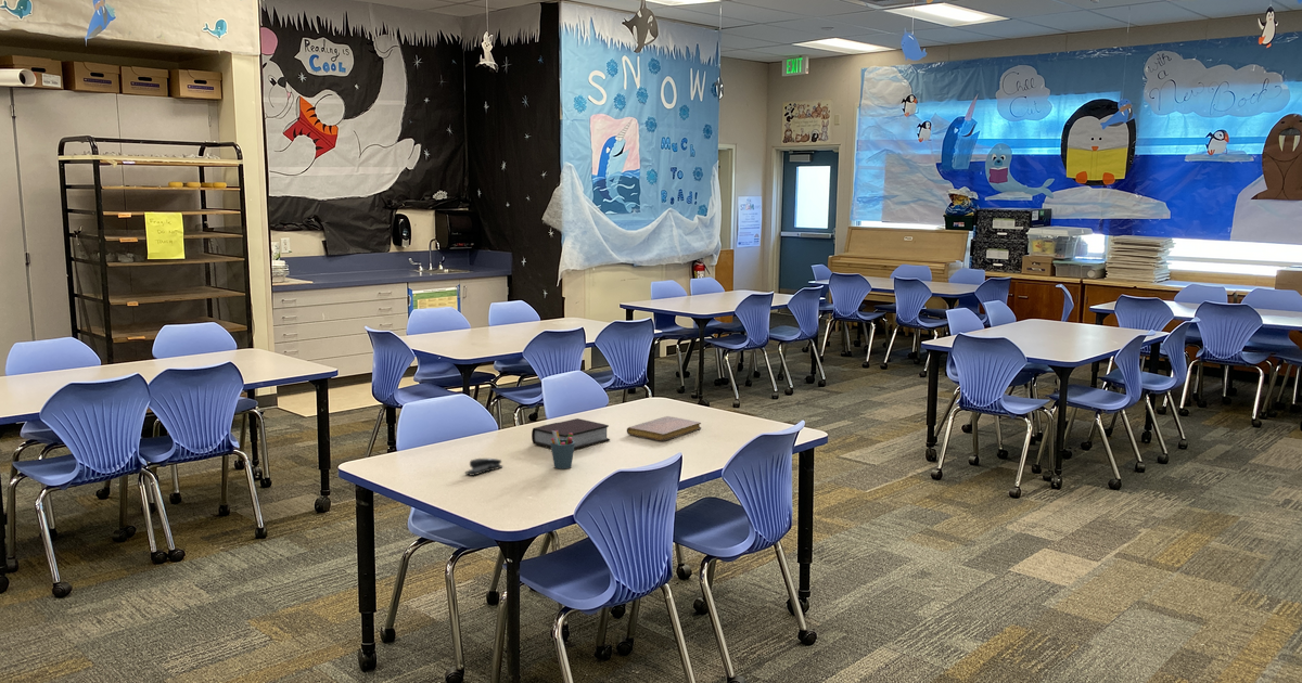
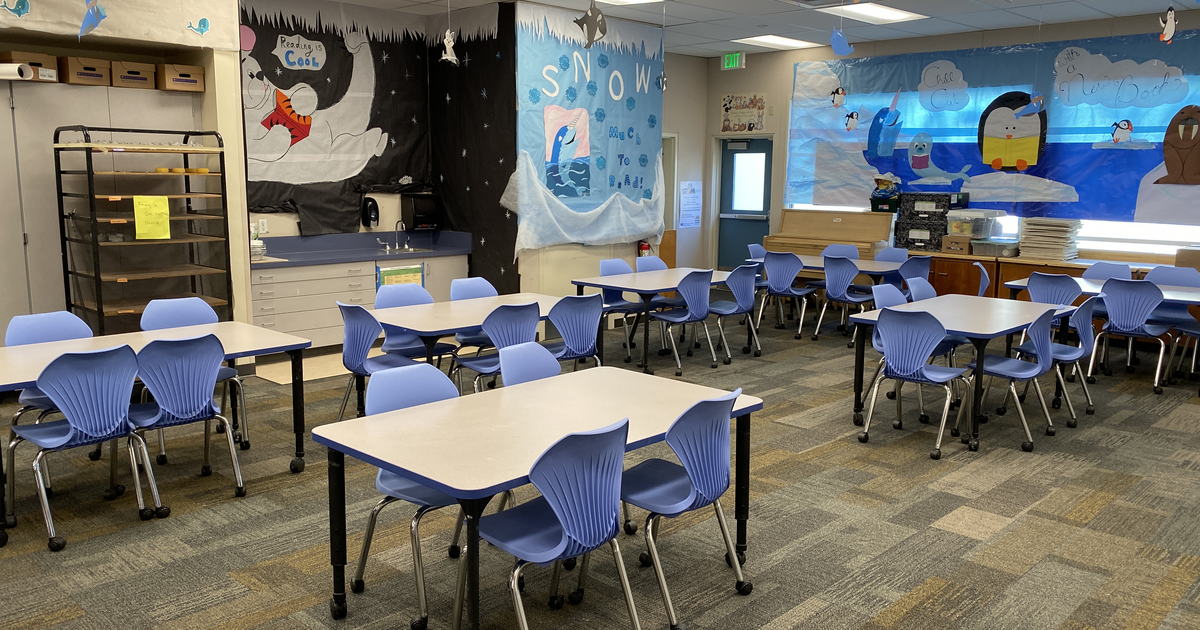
- stapler [463,458,505,477]
- bible [531,417,611,451]
- notebook [626,415,702,442]
- pen holder [550,430,575,471]
